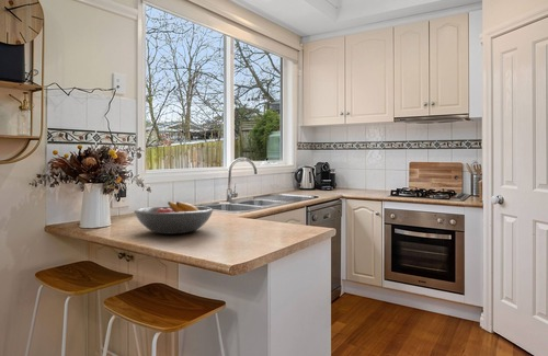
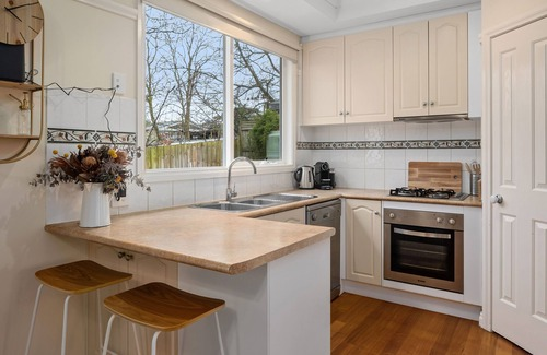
- fruit bowl [133,200,215,236]
